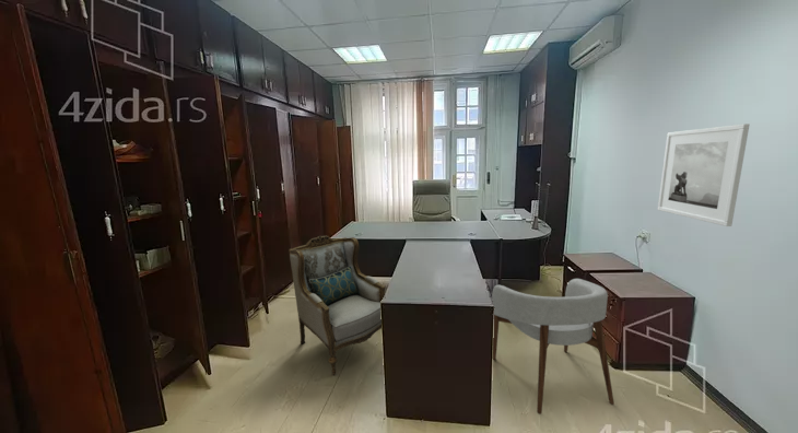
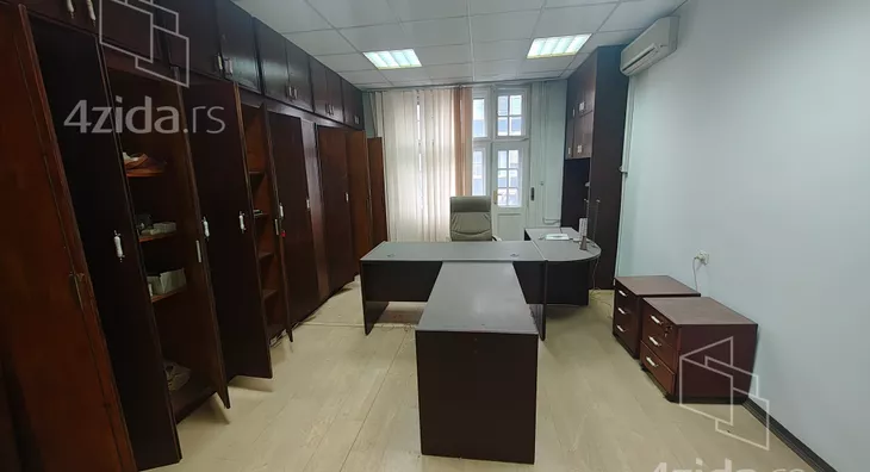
- armchair [491,278,615,416]
- armchair [289,235,387,376]
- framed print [657,122,751,227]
